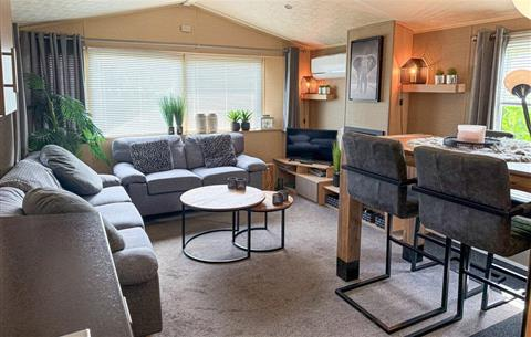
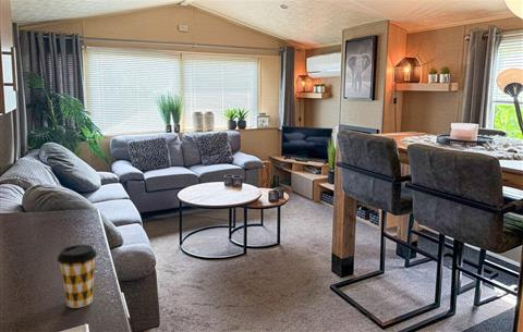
+ coffee cup [57,244,98,309]
